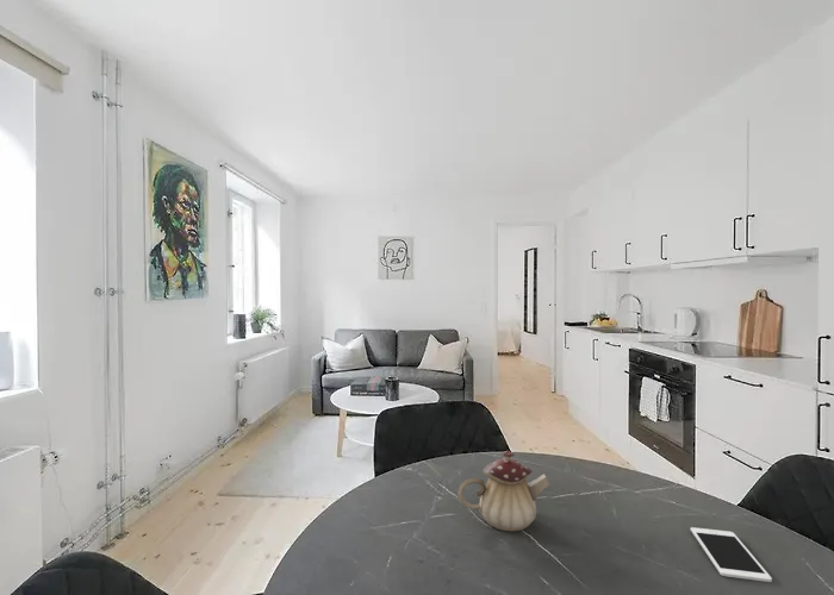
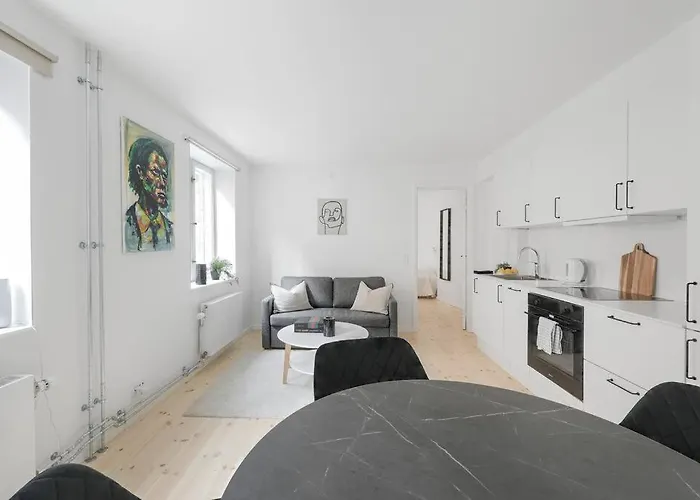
- teapot [456,450,550,532]
- cell phone [690,526,773,583]
